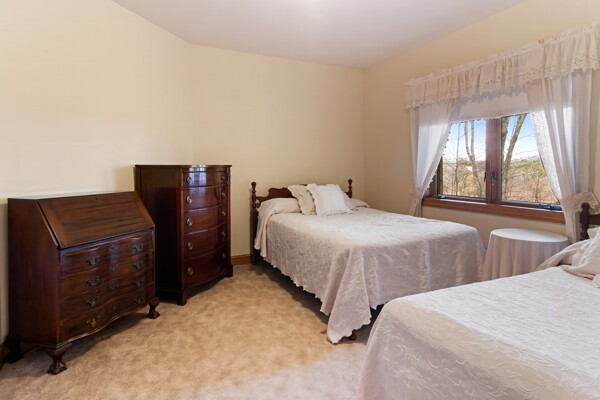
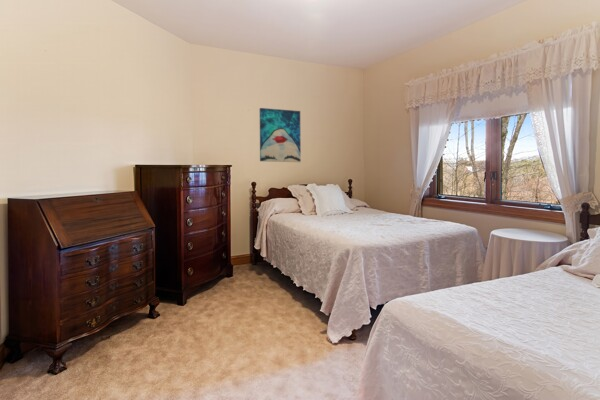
+ wall art [259,107,302,163]
